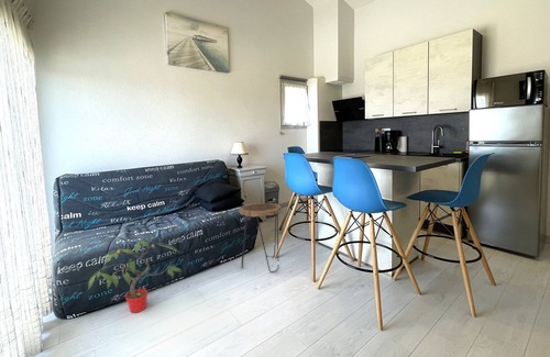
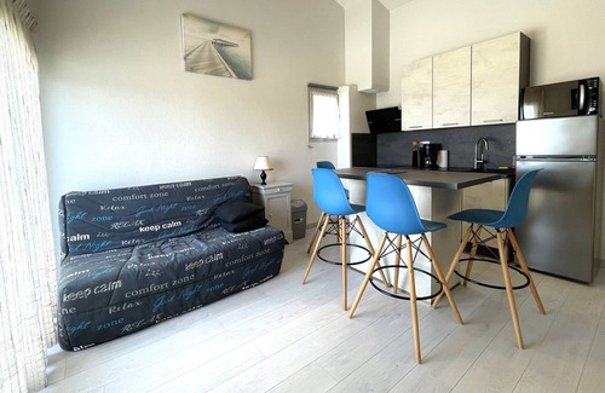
- side table [239,202,282,274]
- potted plant [88,238,183,314]
